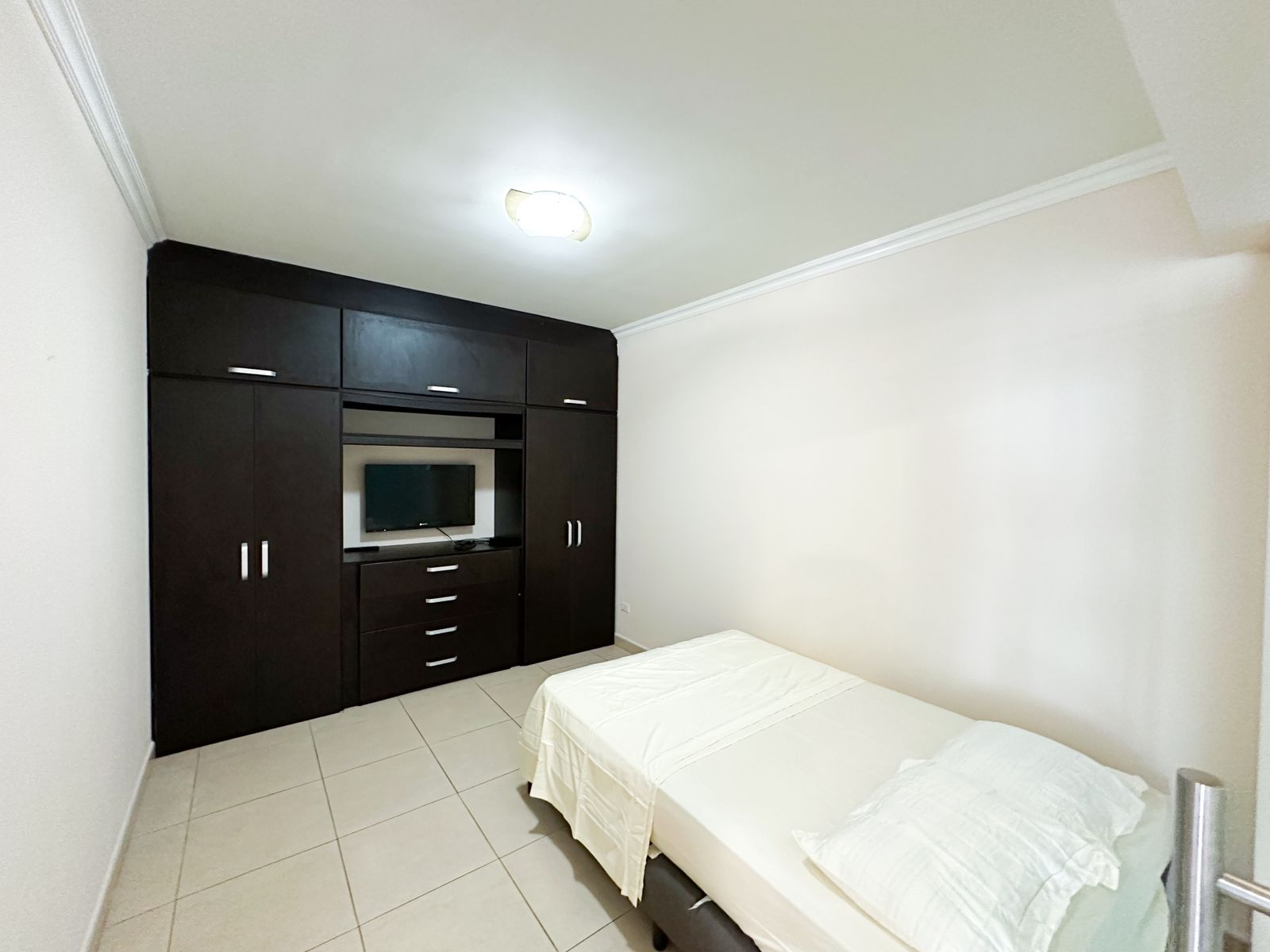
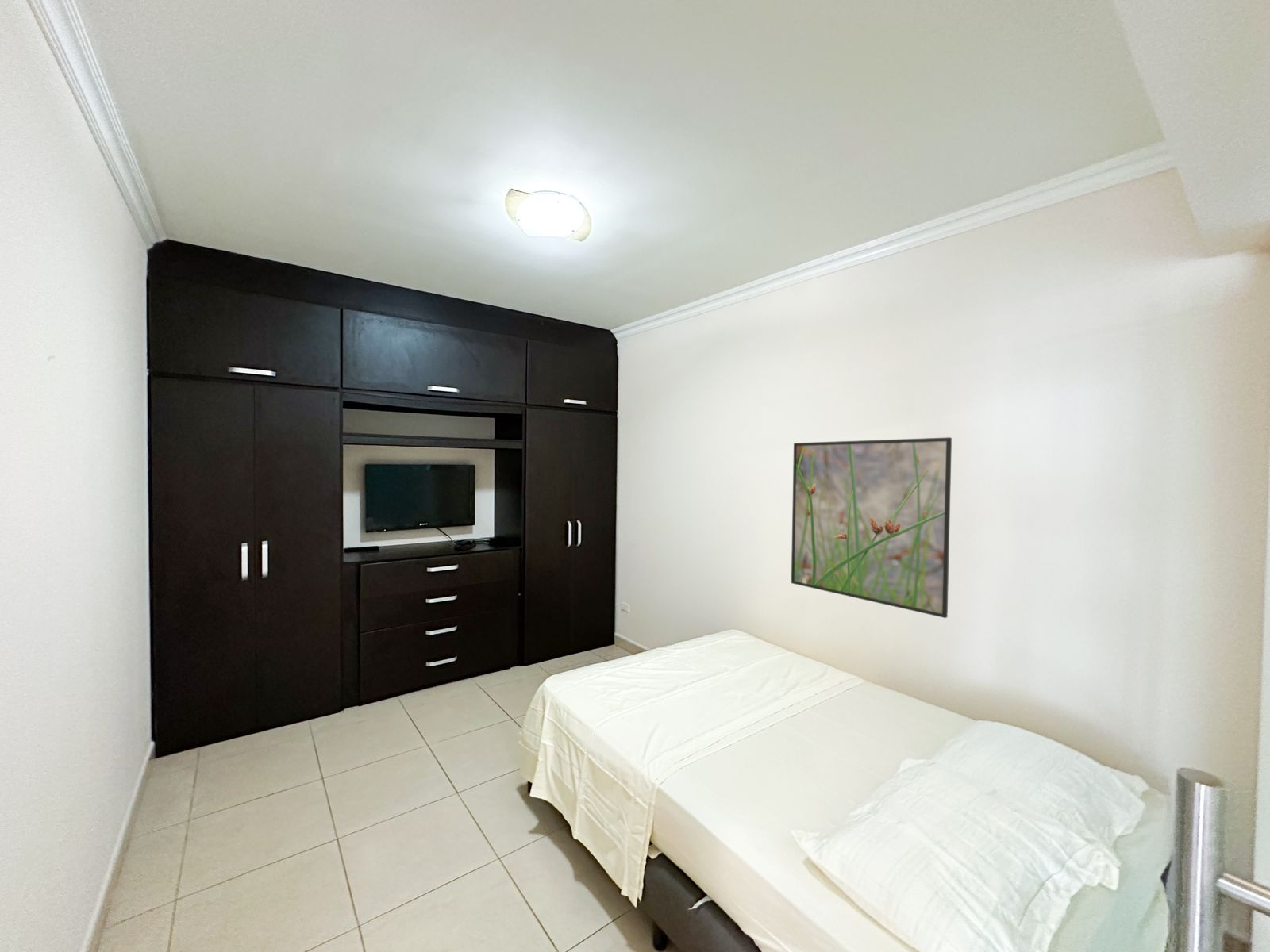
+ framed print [791,436,952,619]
